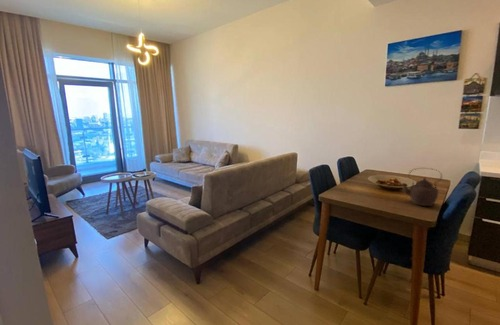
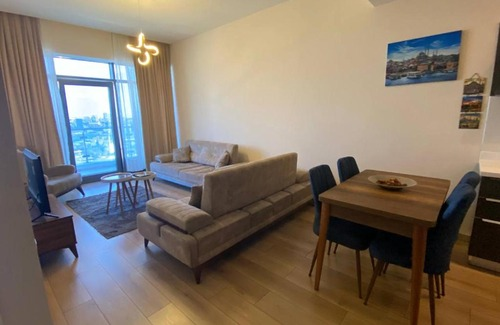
- teapot [401,167,443,207]
